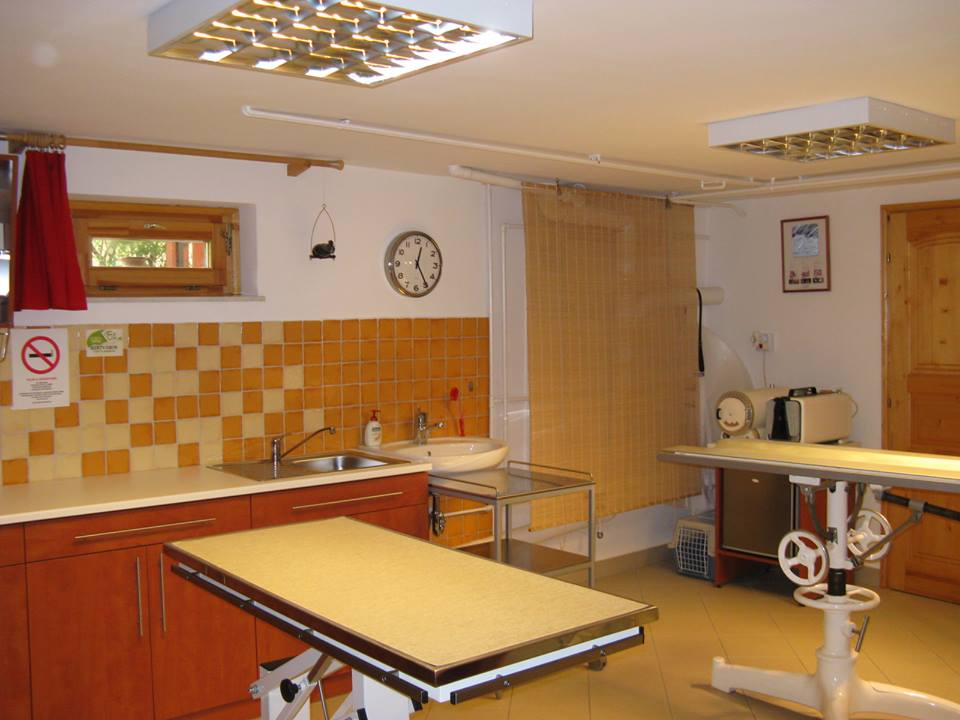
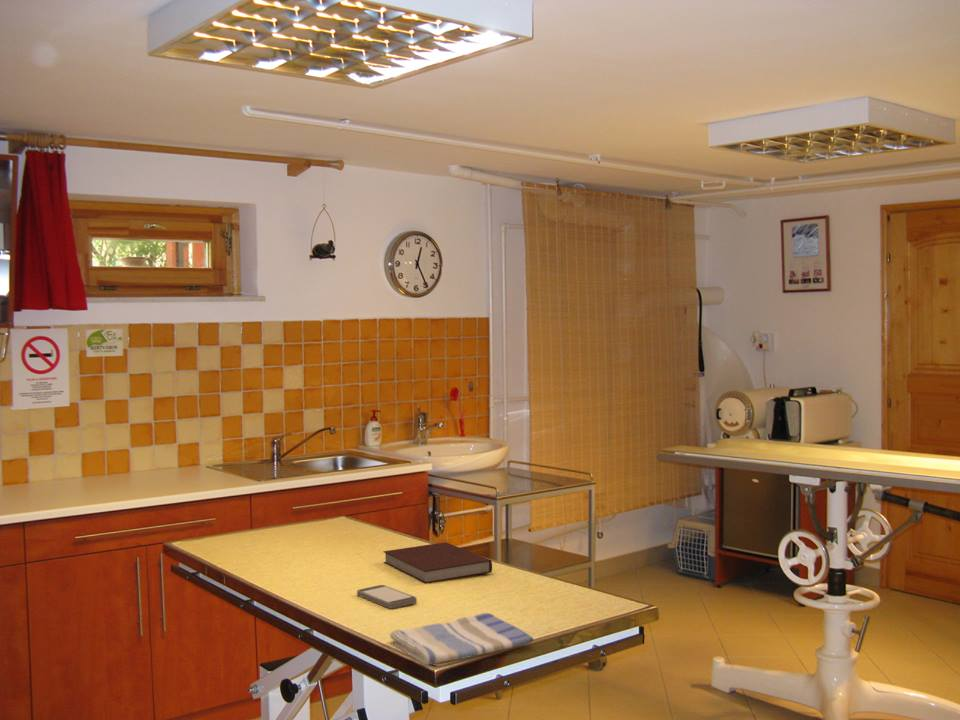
+ dish towel [388,612,535,666]
+ notebook [382,541,493,584]
+ smartphone [356,584,418,609]
